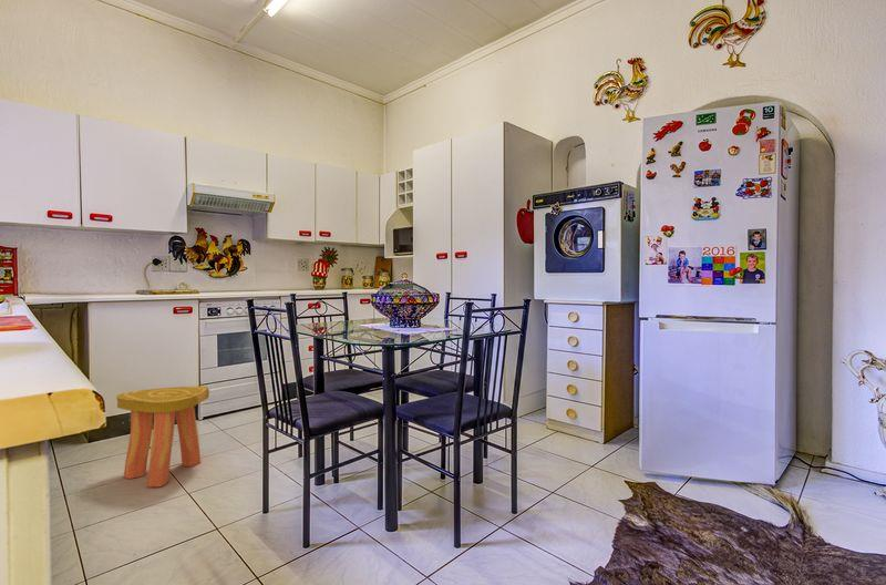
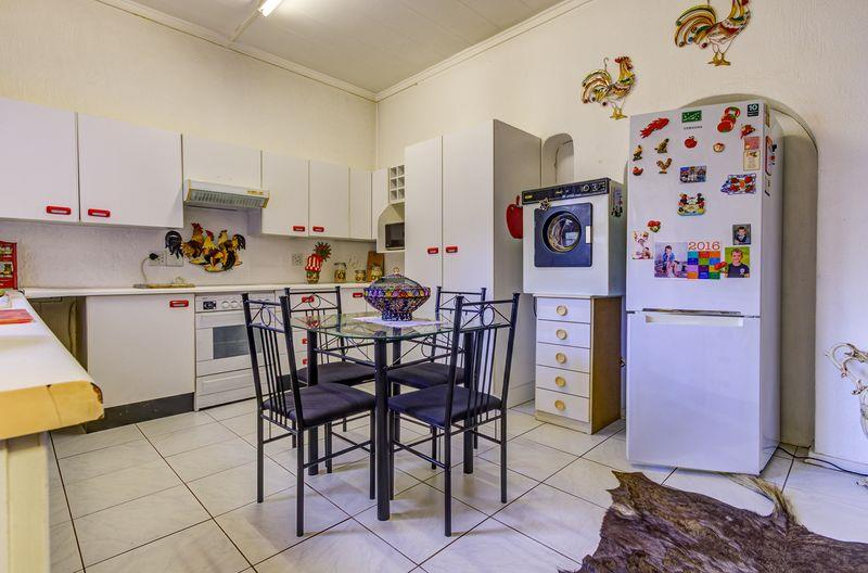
- stool [115,386,210,489]
